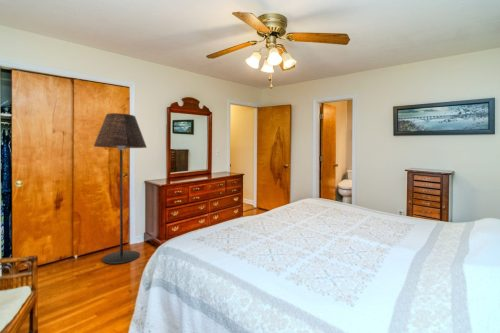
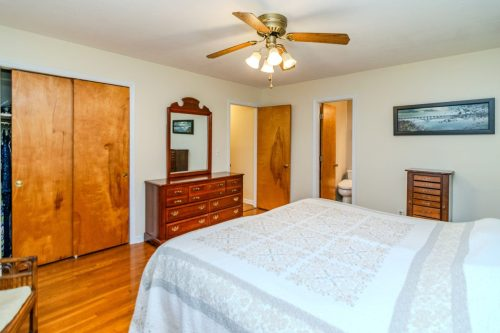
- floor lamp [93,112,148,265]
